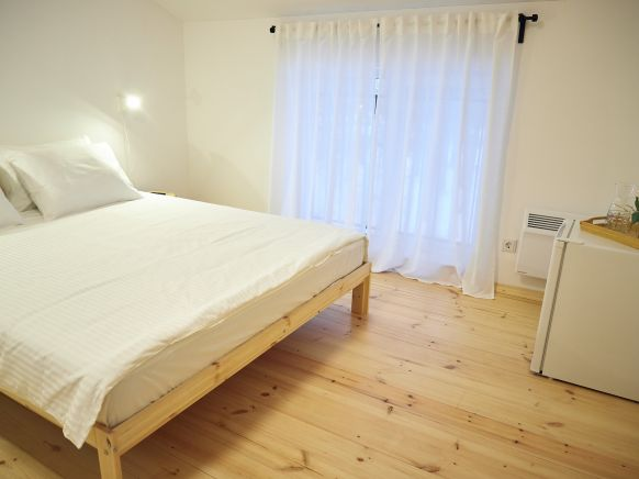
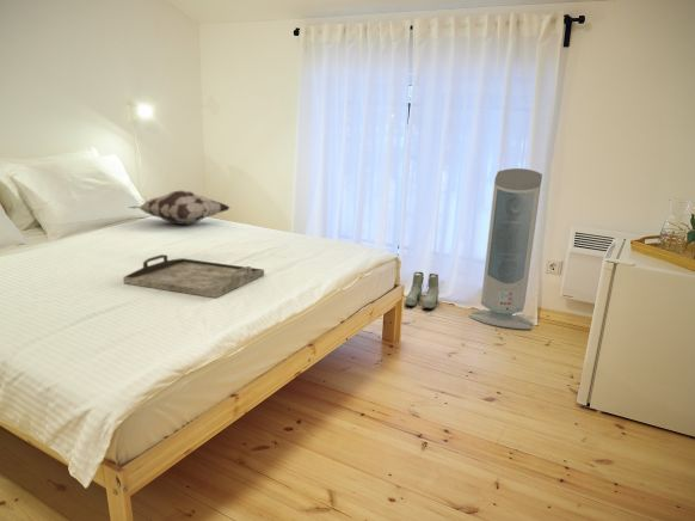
+ serving tray [122,253,265,299]
+ decorative pillow [127,190,230,226]
+ air purifier [468,167,543,330]
+ boots [405,271,441,309]
